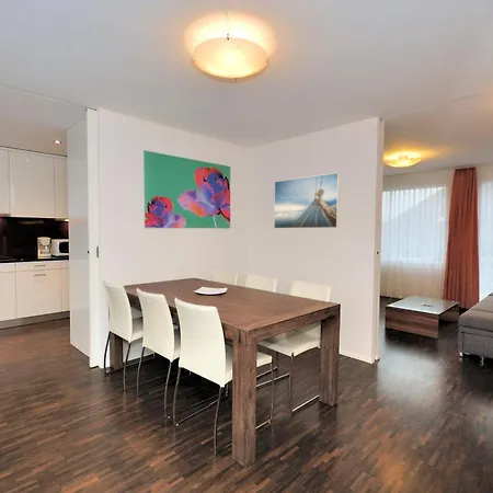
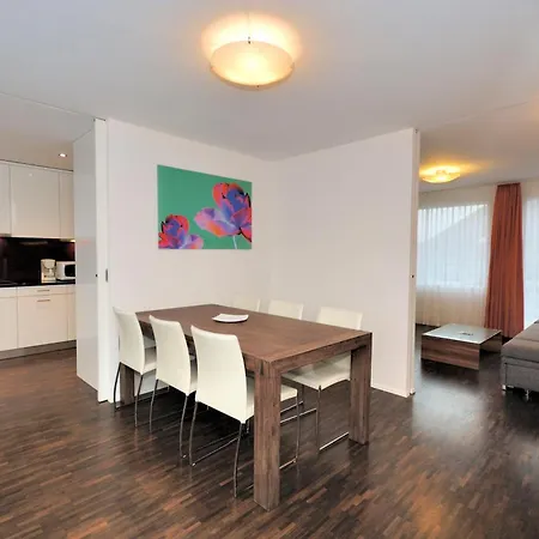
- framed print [273,172,341,229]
